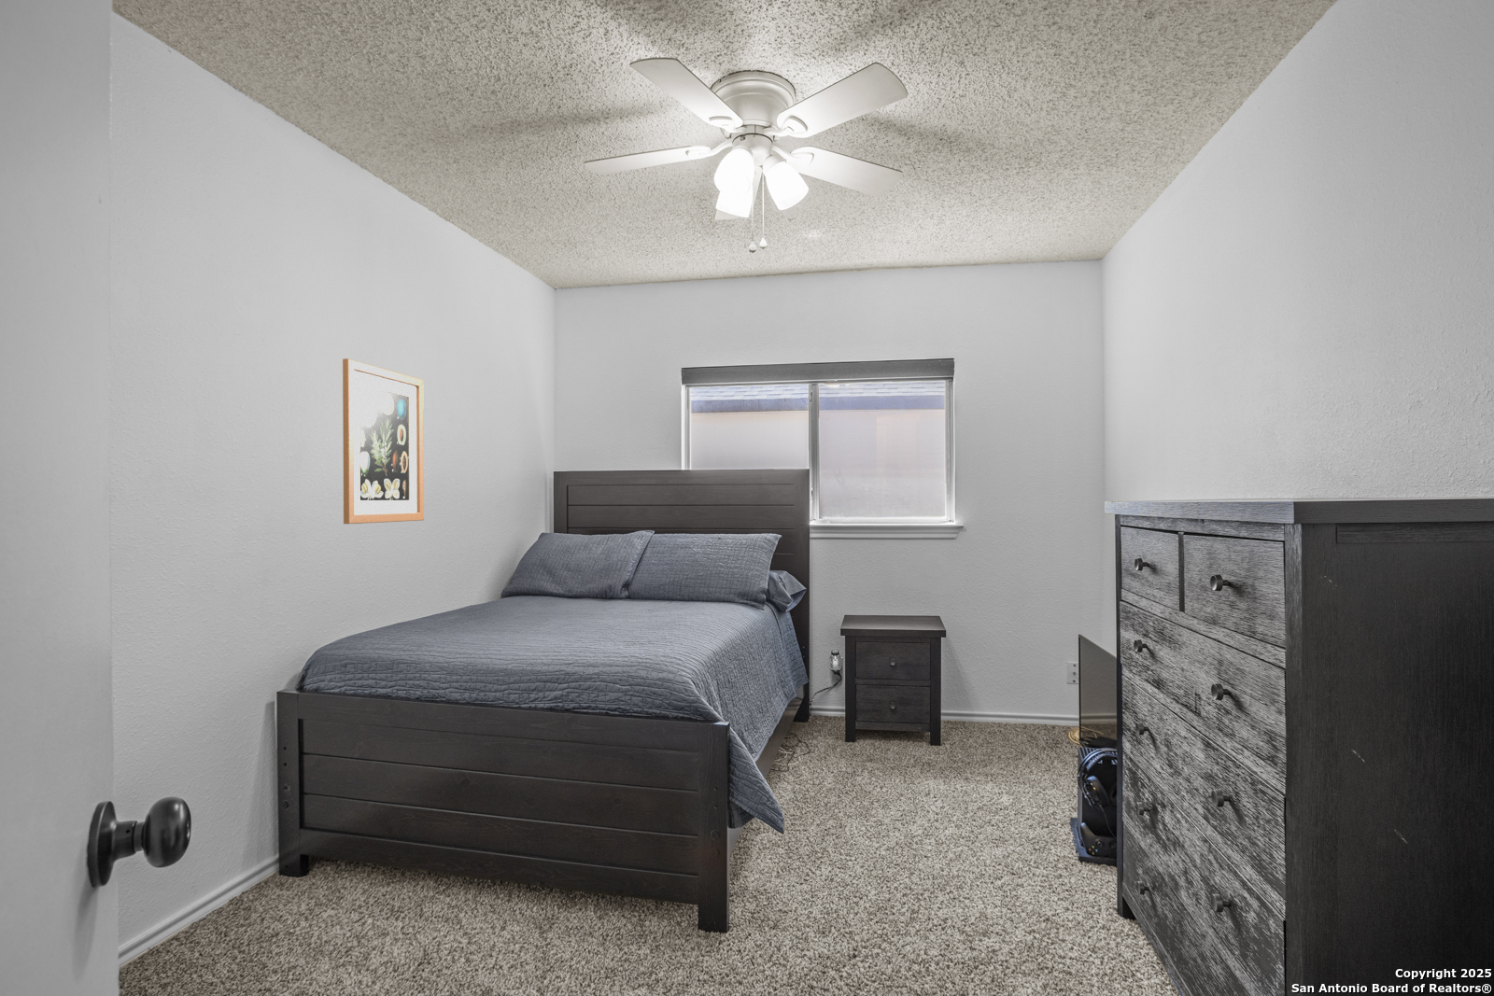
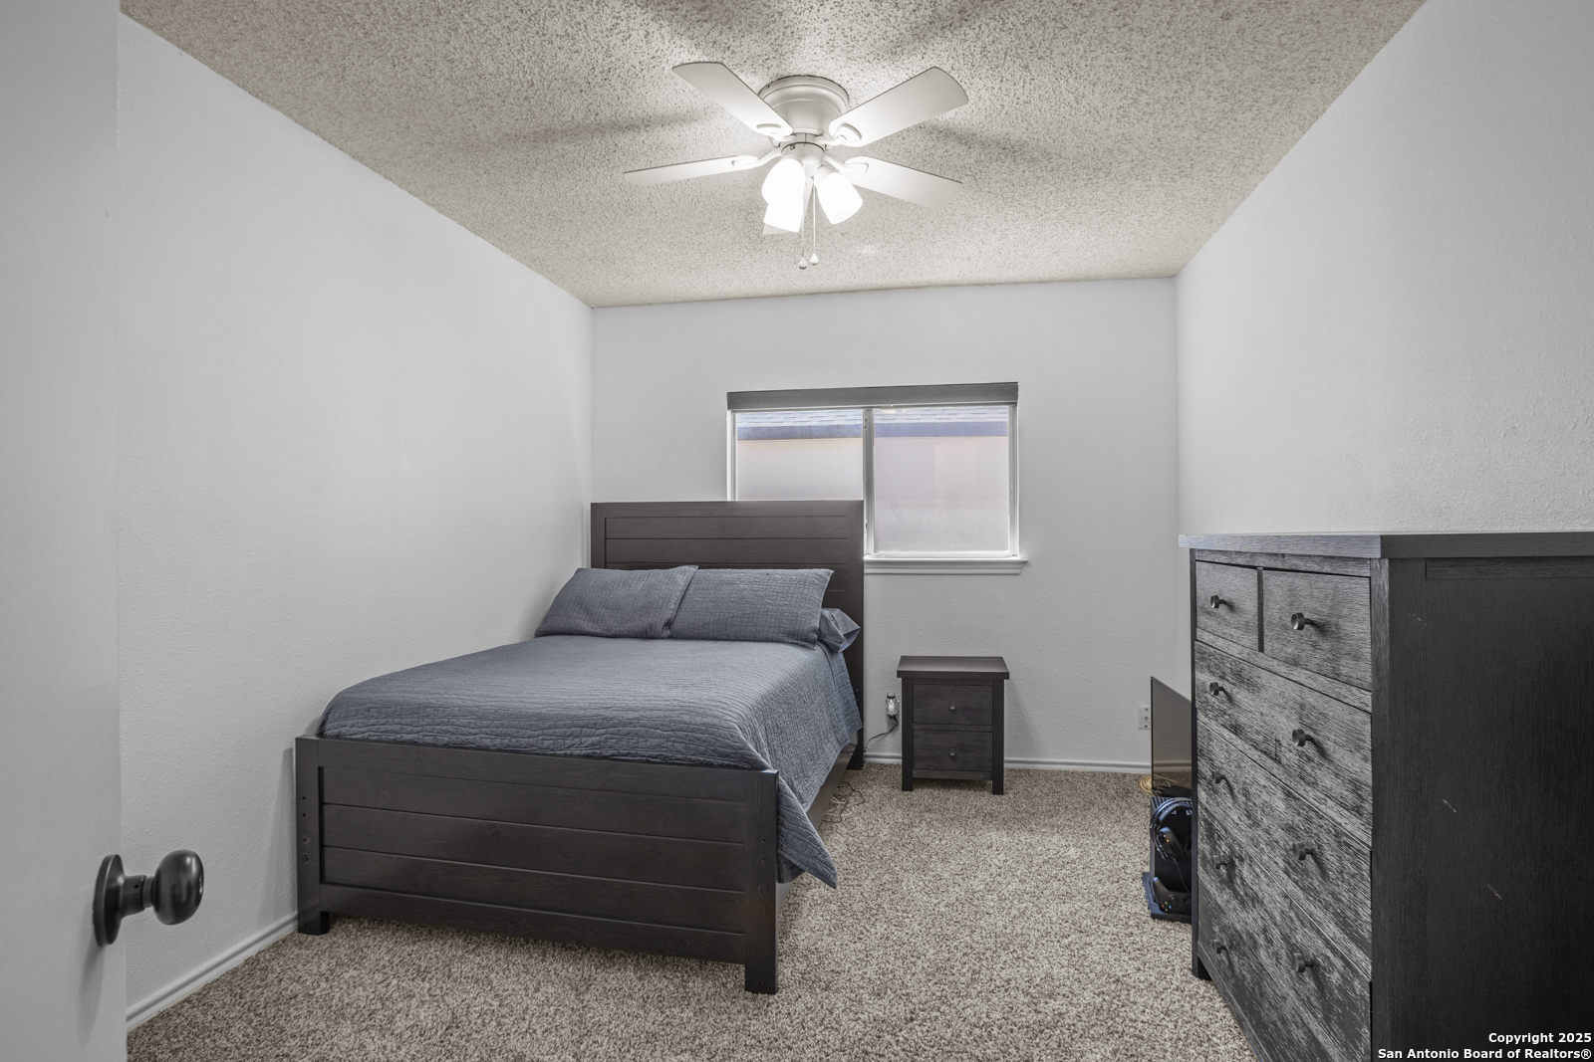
- wall art [341,358,425,525]
